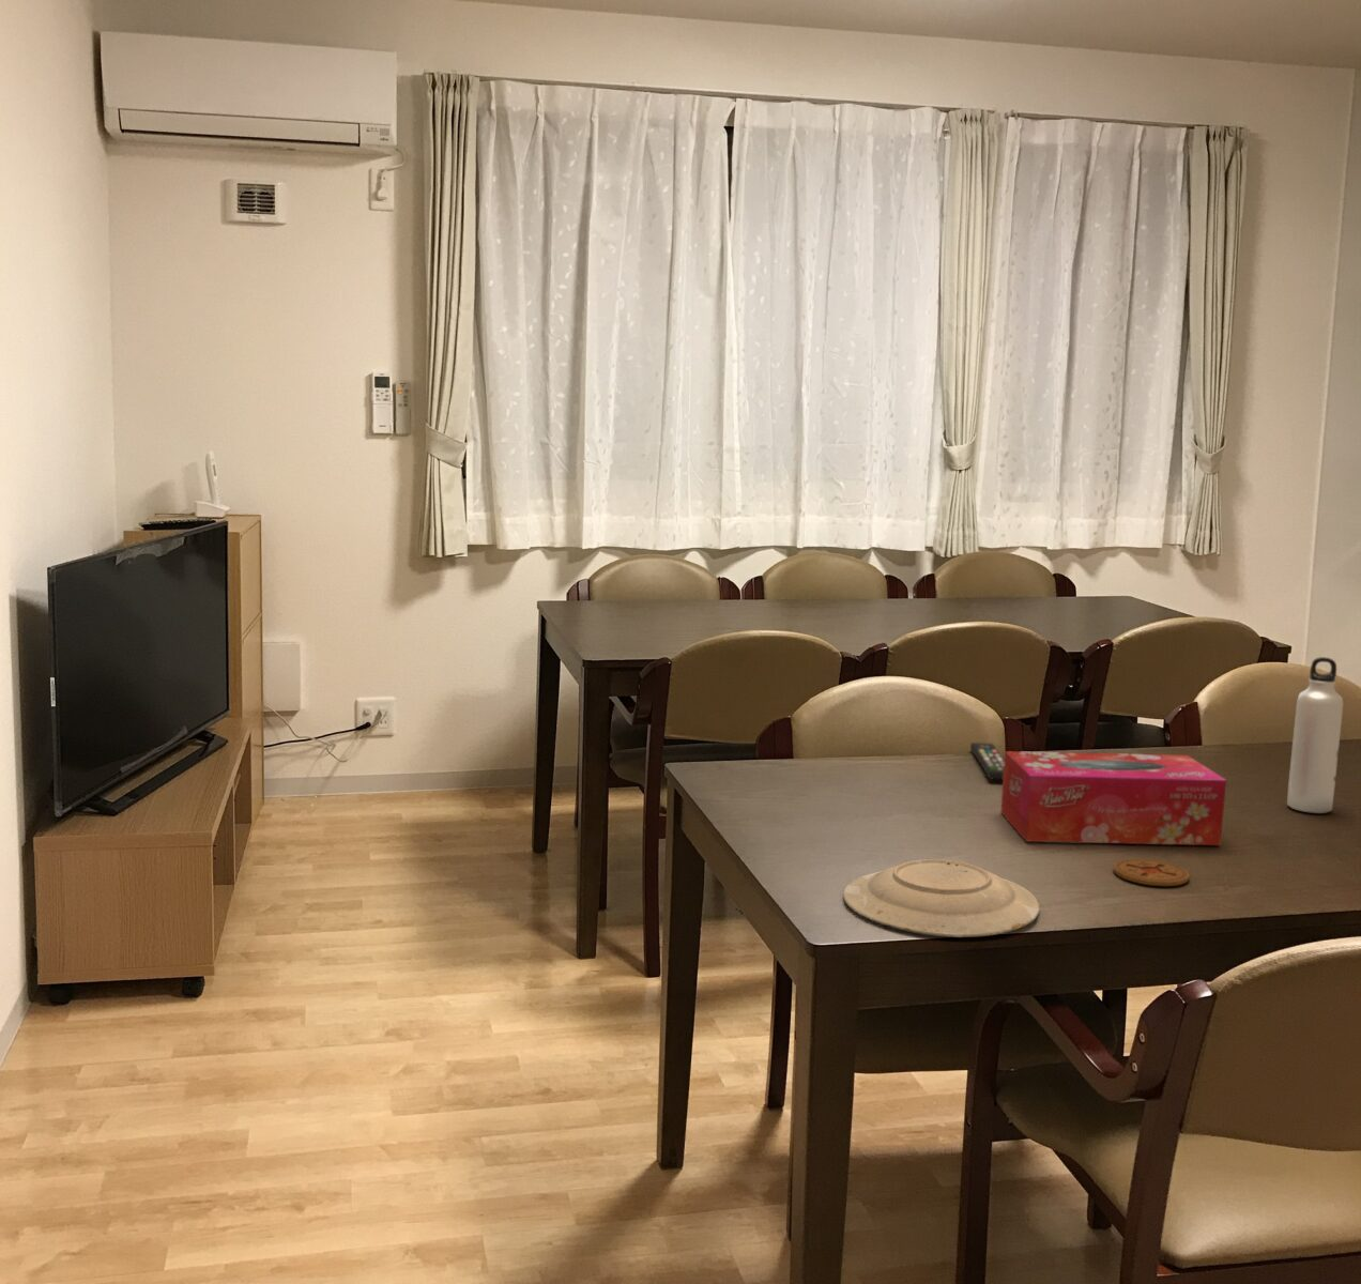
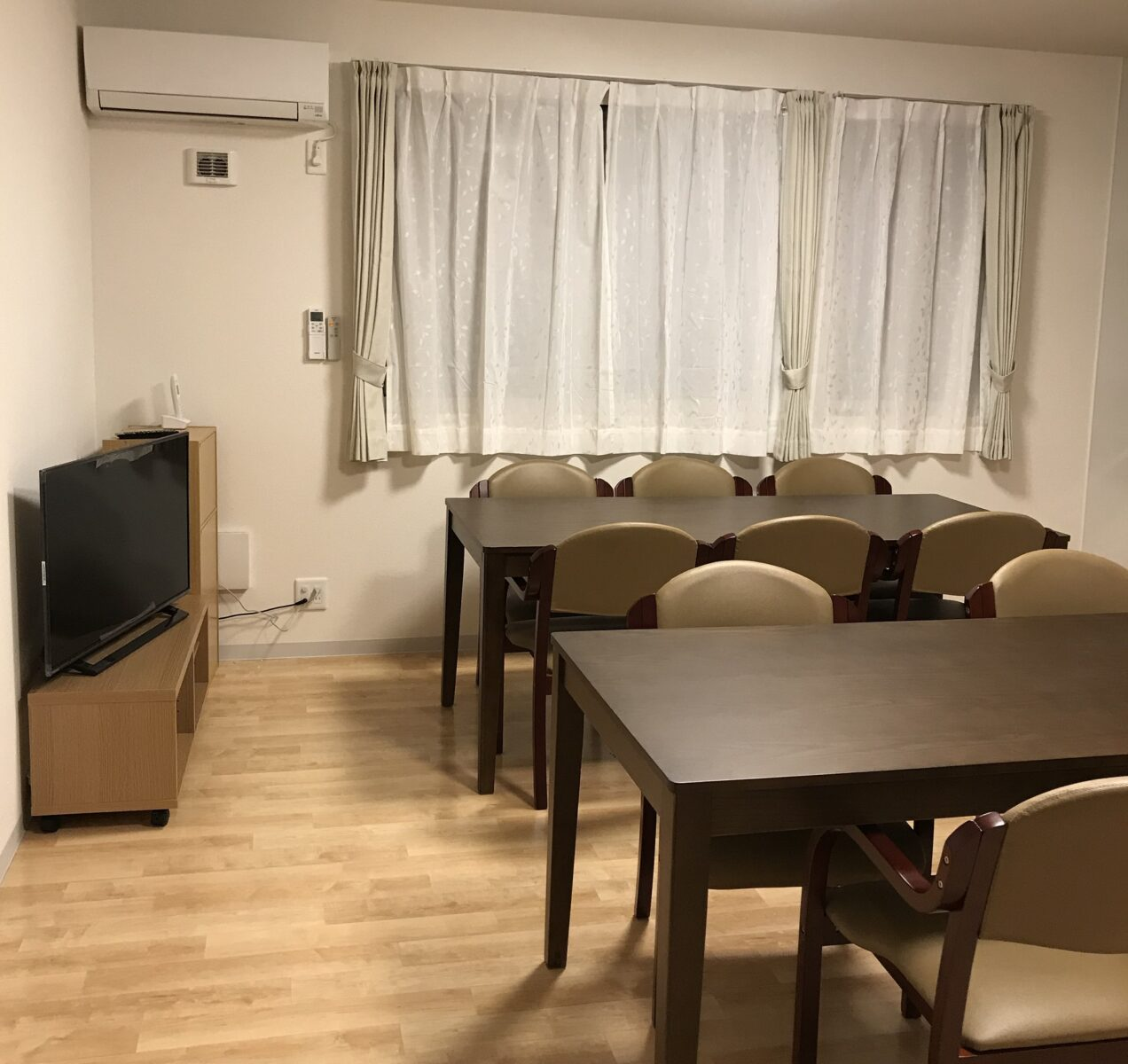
- coaster [1112,858,1191,887]
- remote control [969,741,1005,781]
- water bottle [1286,656,1344,815]
- tissue box [999,751,1227,846]
- plate [842,858,1041,939]
